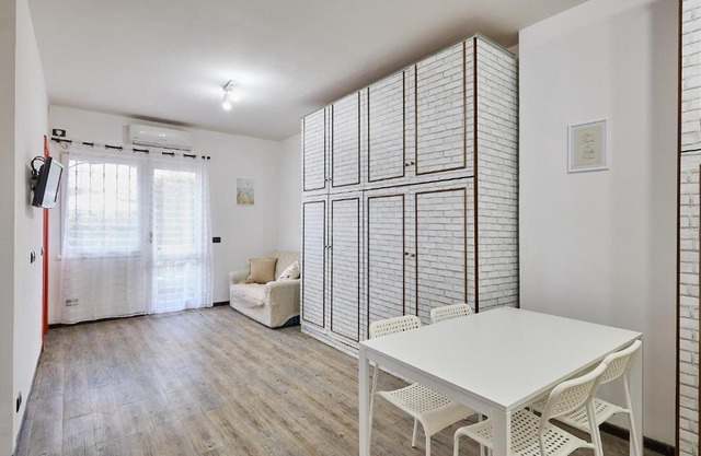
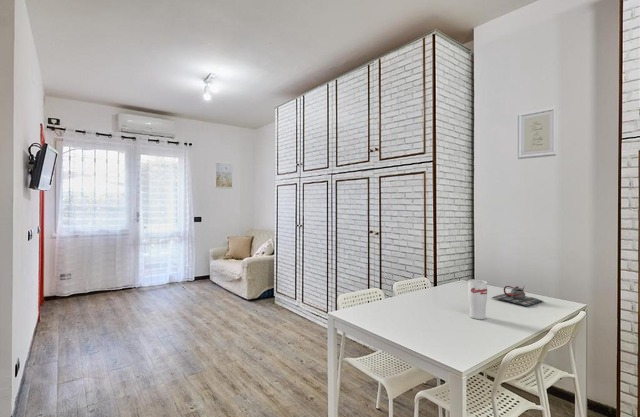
+ cup [467,278,488,320]
+ teapot [491,285,544,308]
